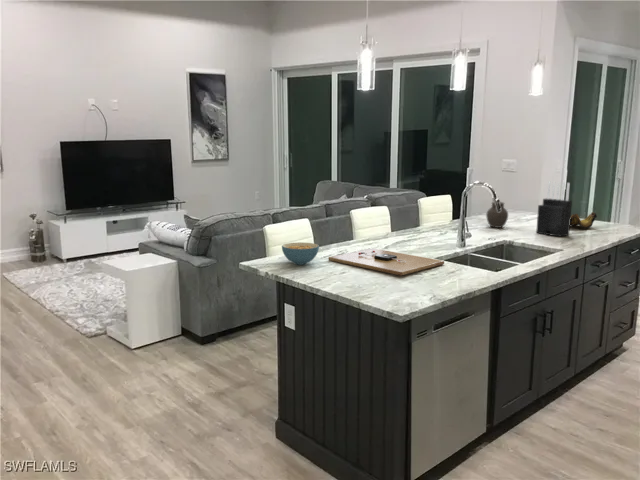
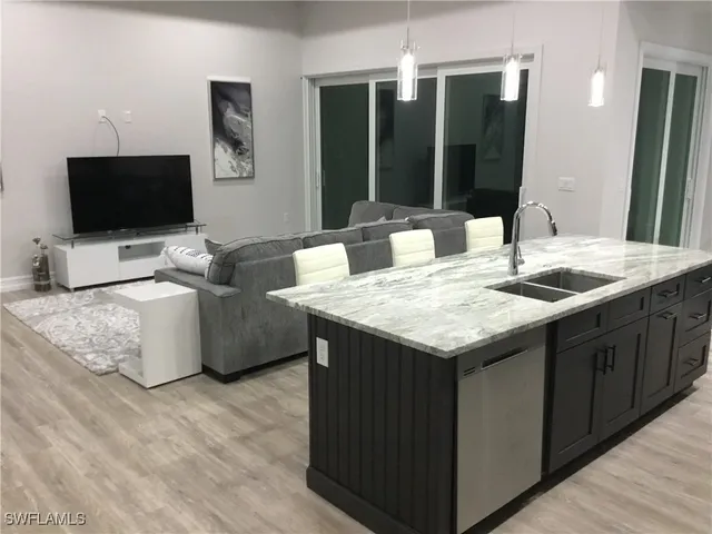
- cereal bowl [281,241,320,266]
- jar [485,198,509,229]
- banana bunch [570,211,598,229]
- knife block [535,181,573,238]
- cutting board [327,247,445,276]
